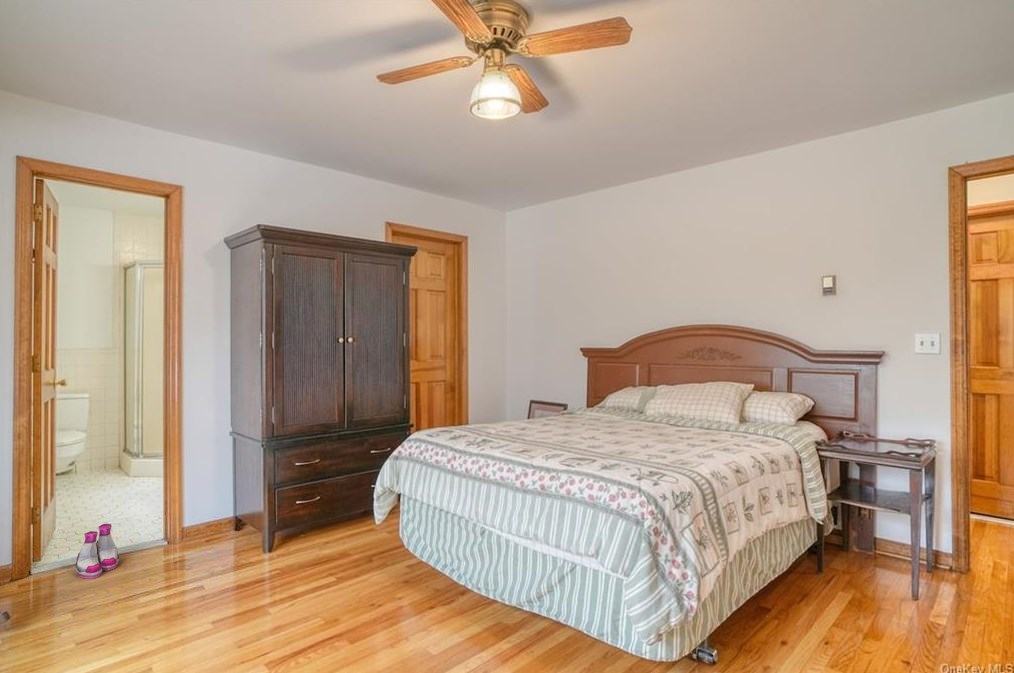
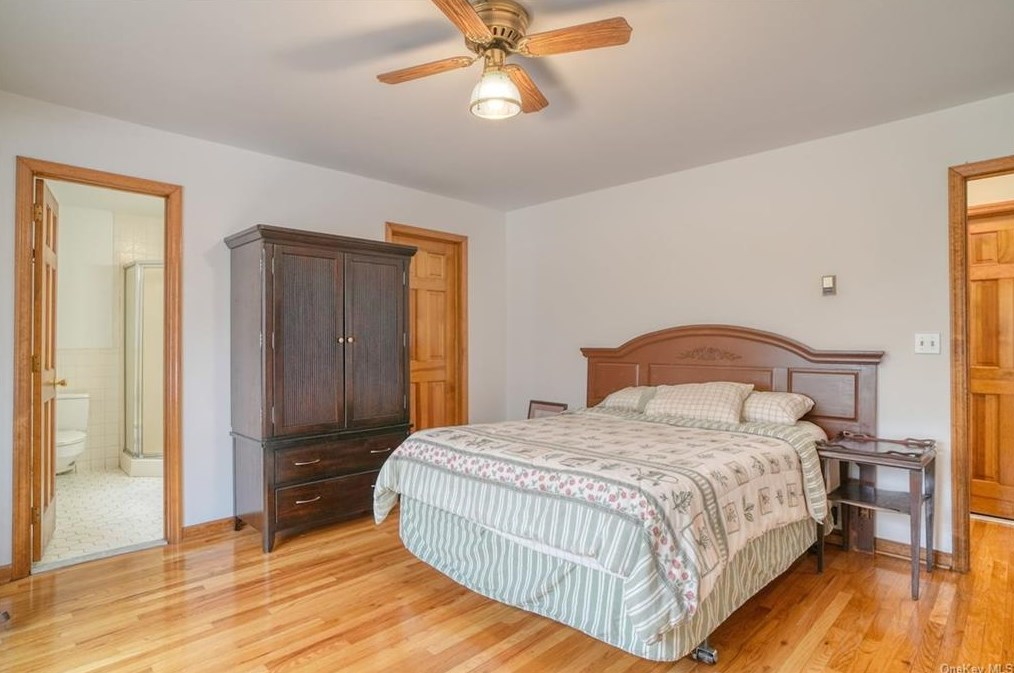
- boots [75,523,120,579]
